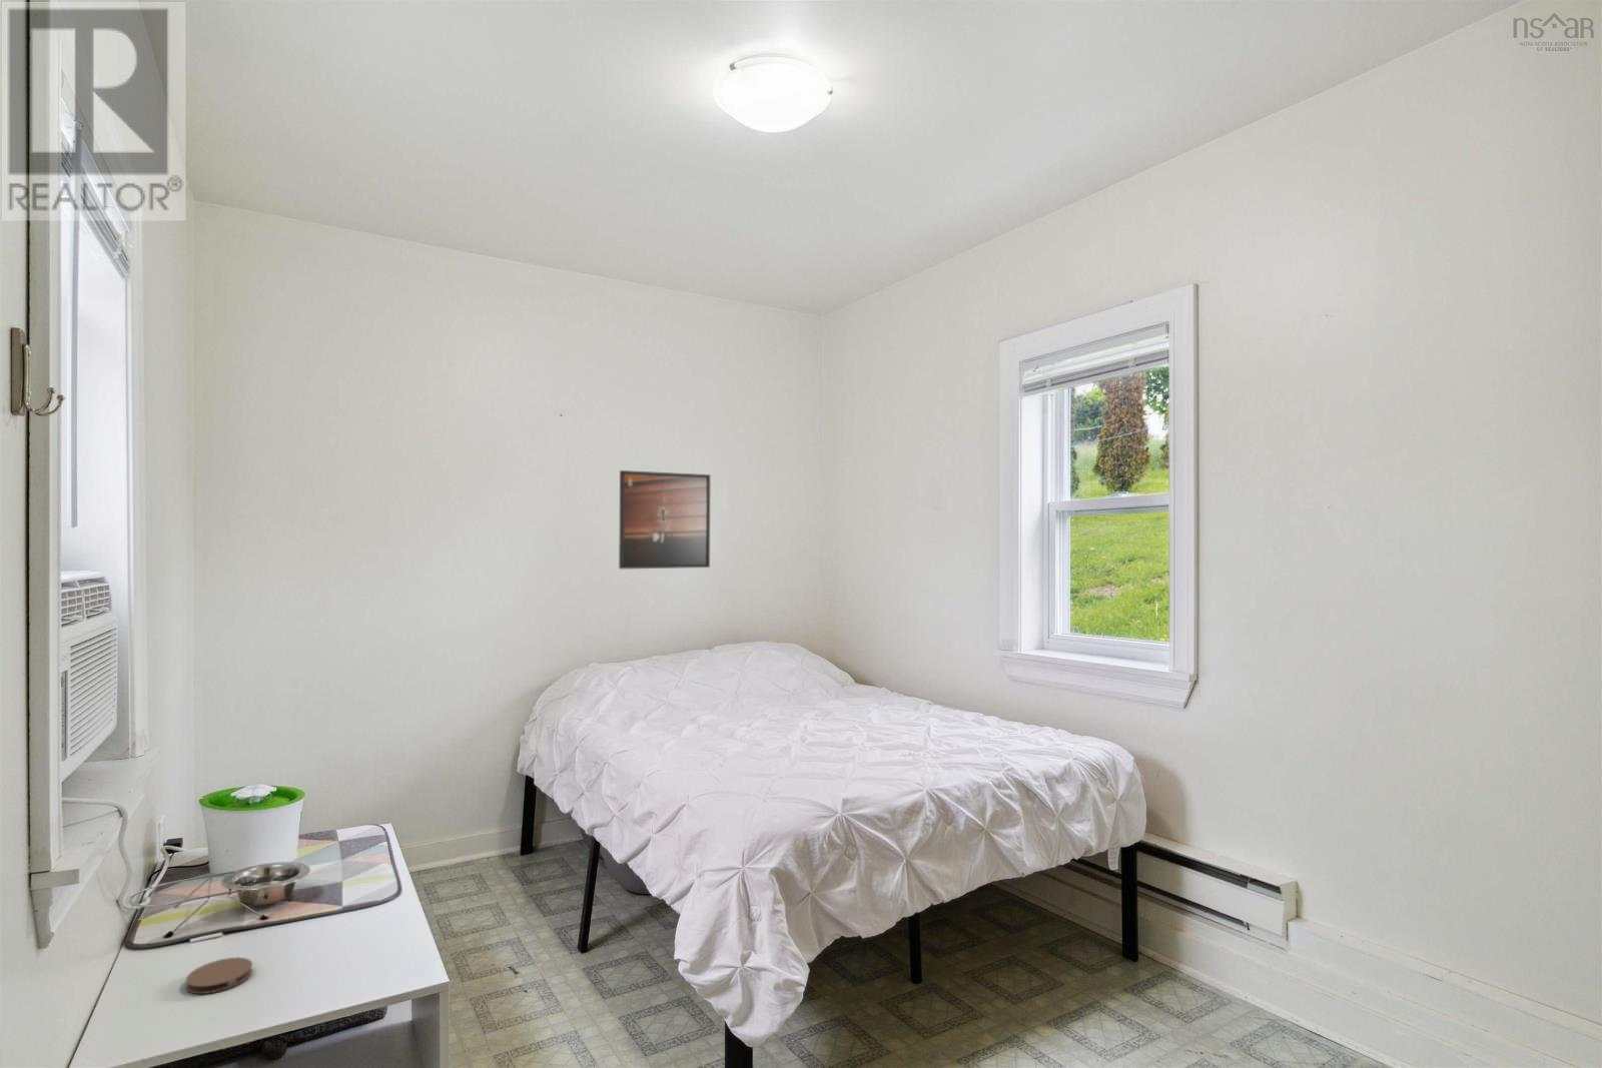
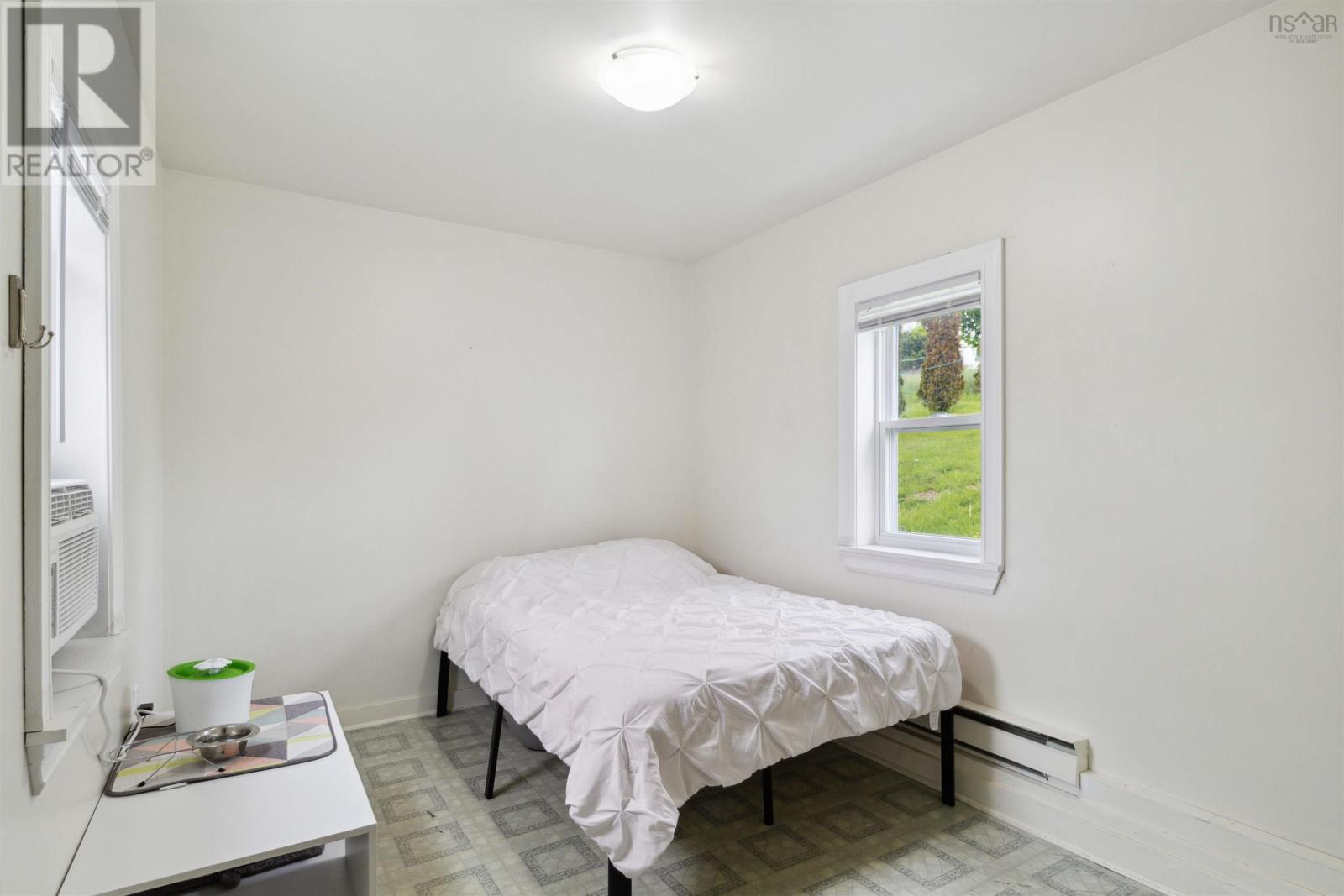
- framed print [617,470,710,570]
- coaster [185,957,254,995]
